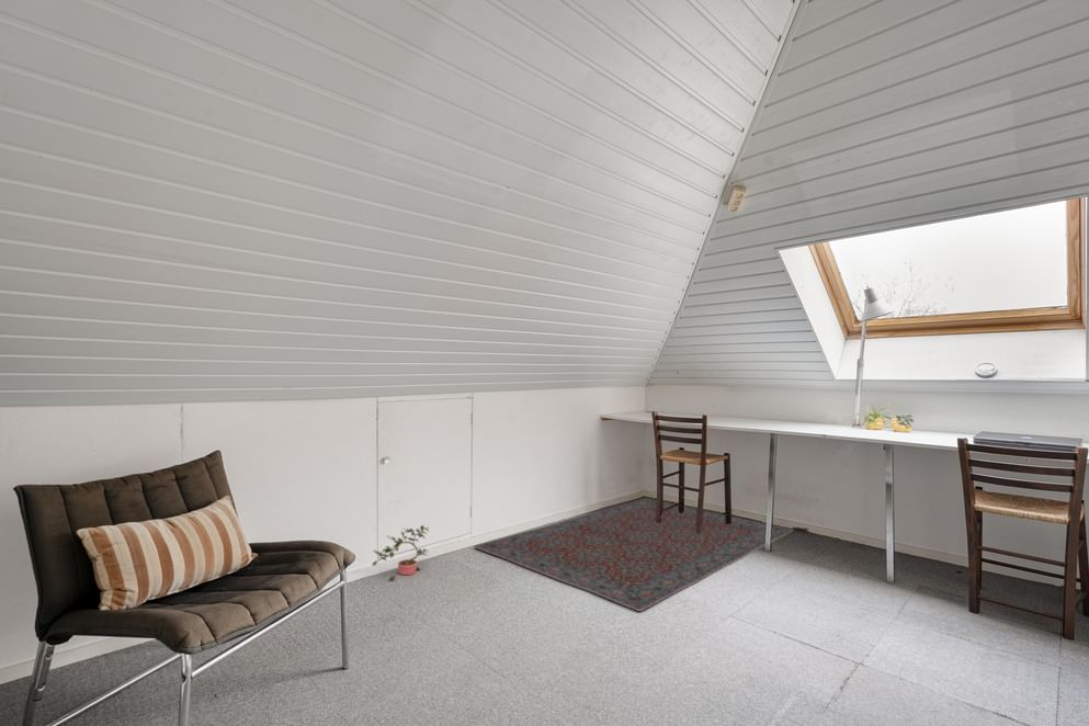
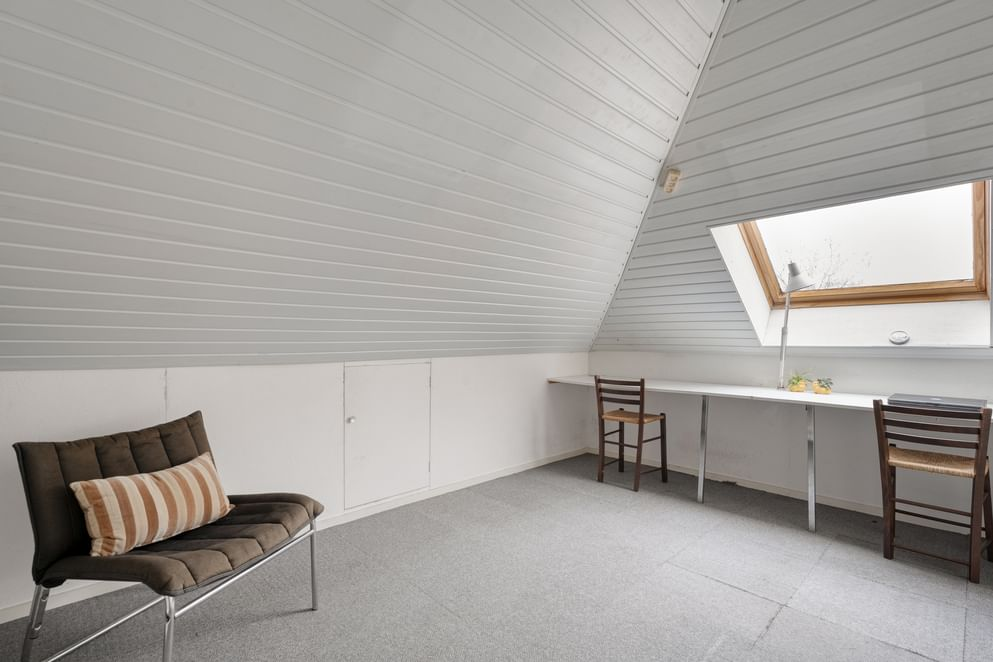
- rug [473,497,795,612]
- potted plant [371,524,430,581]
